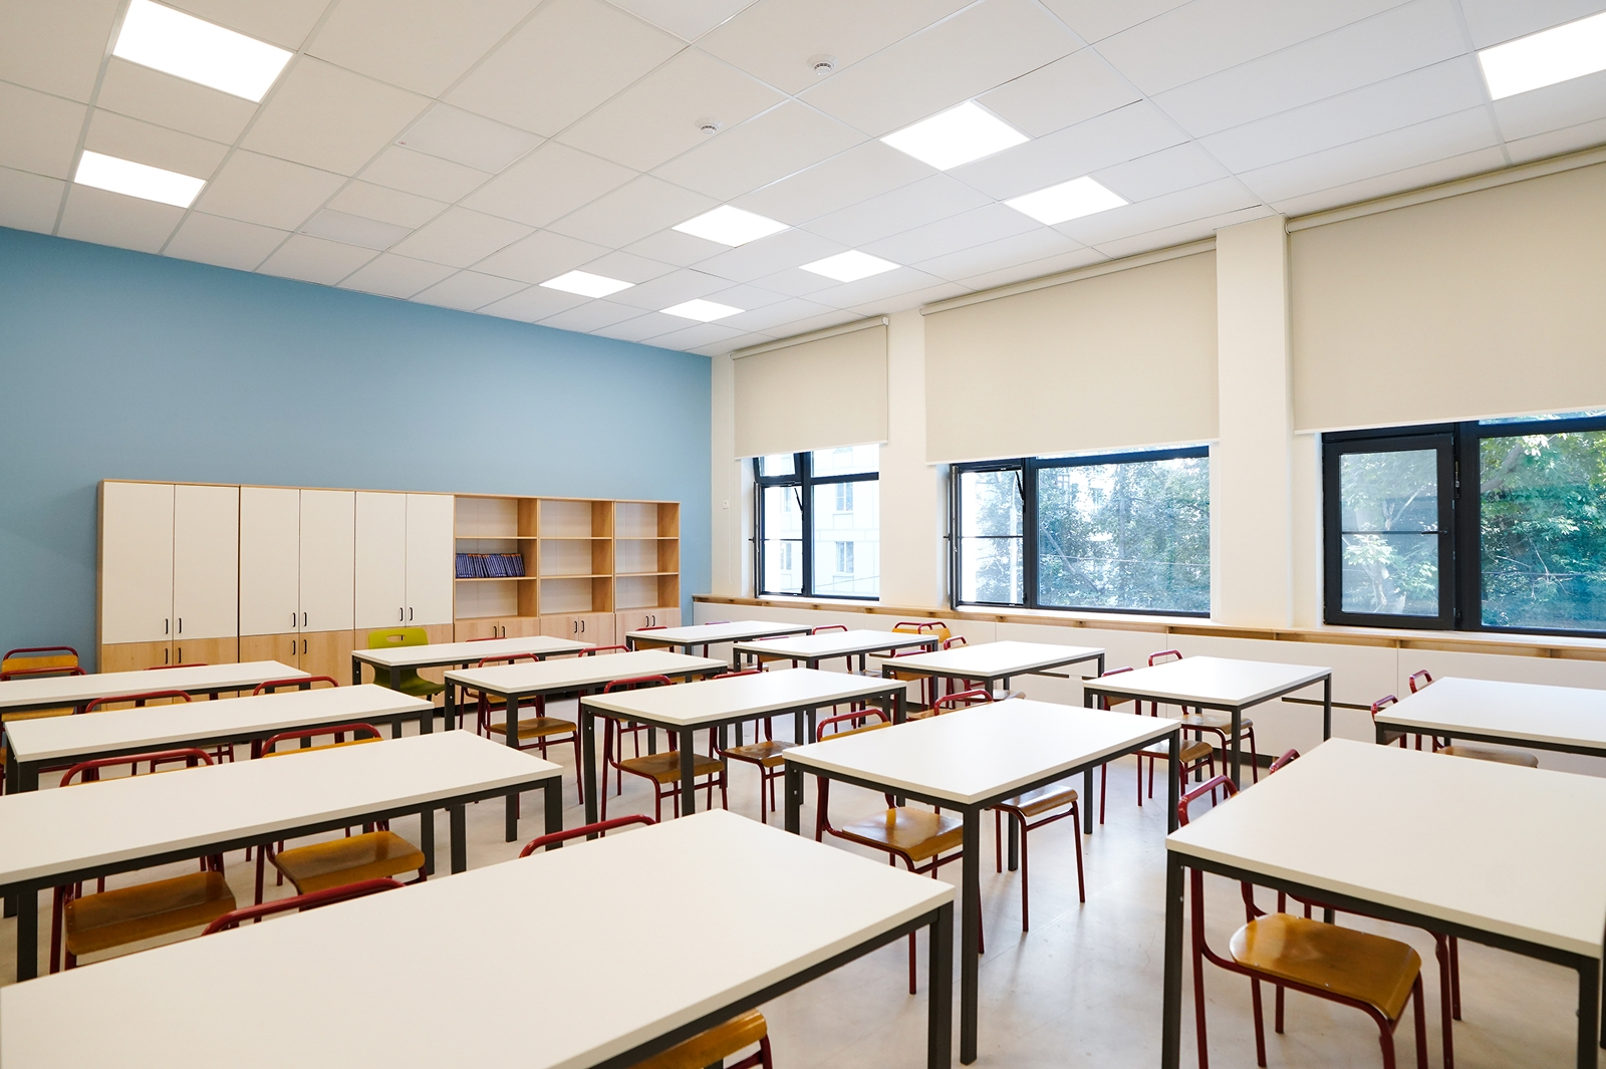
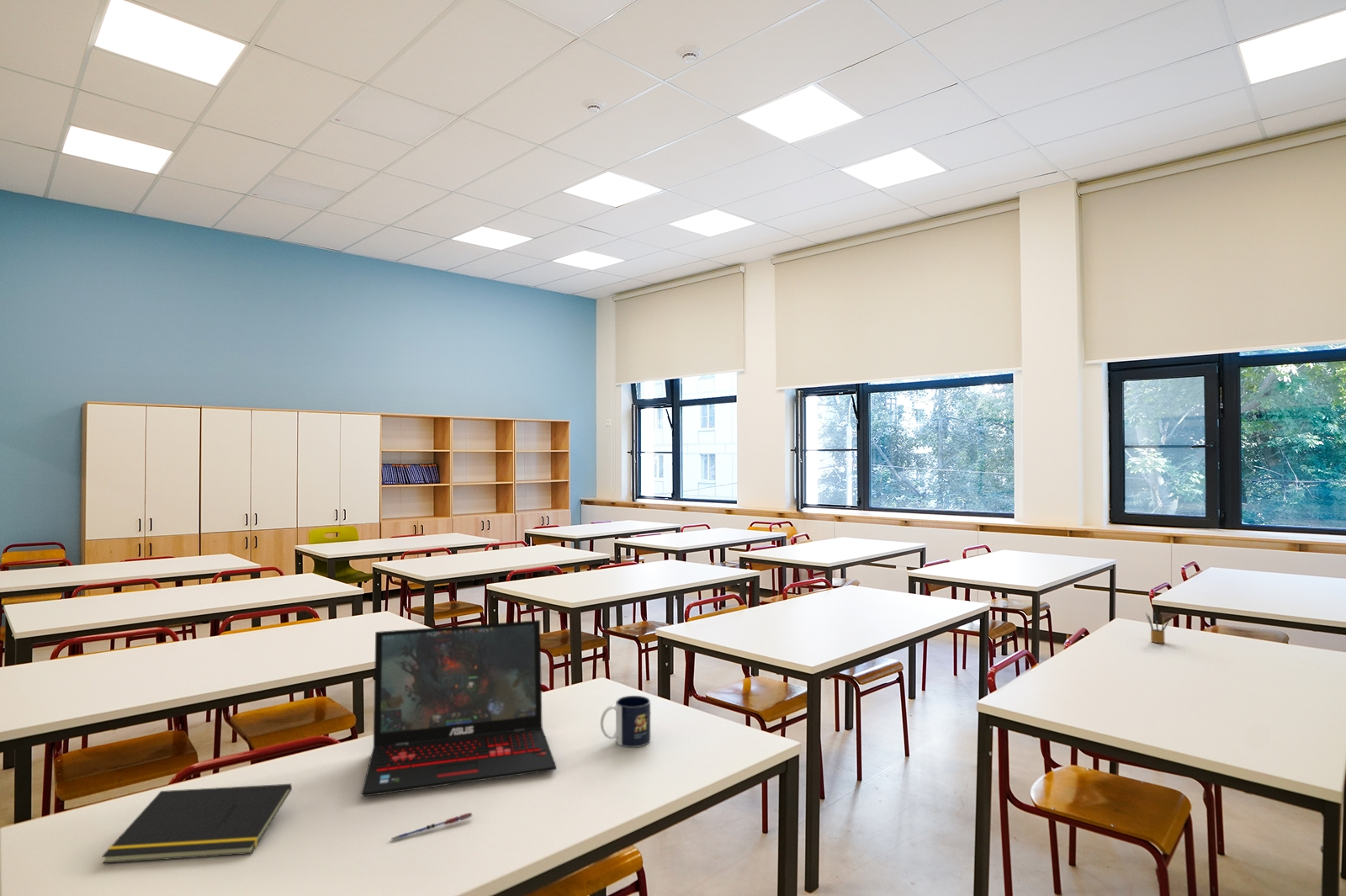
+ laptop [360,619,557,797]
+ pencil box [1145,612,1172,644]
+ pen [390,812,473,842]
+ mug [600,695,651,748]
+ notepad [101,783,293,864]
